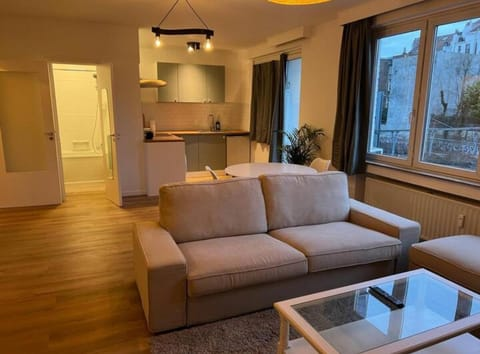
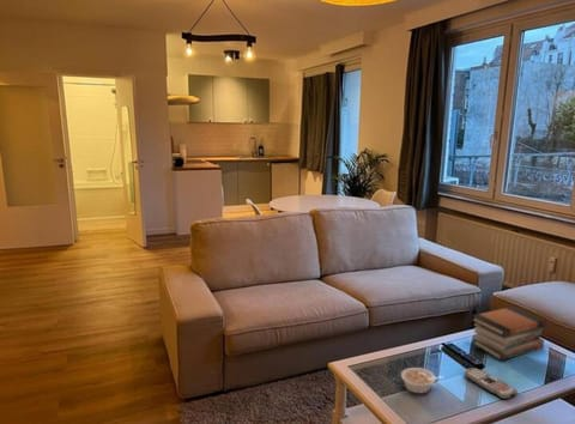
+ book stack [471,305,547,362]
+ legume [400,367,444,394]
+ remote control [464,367,519,400]
